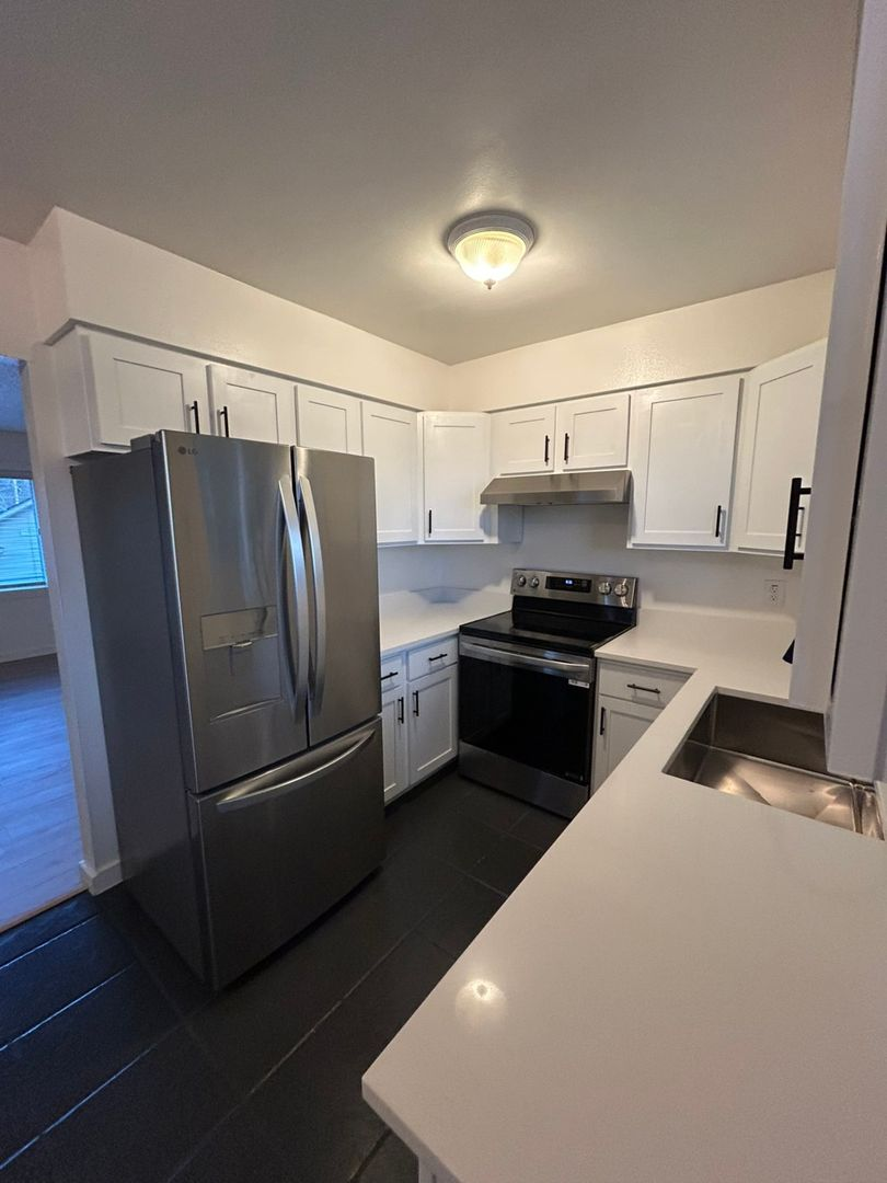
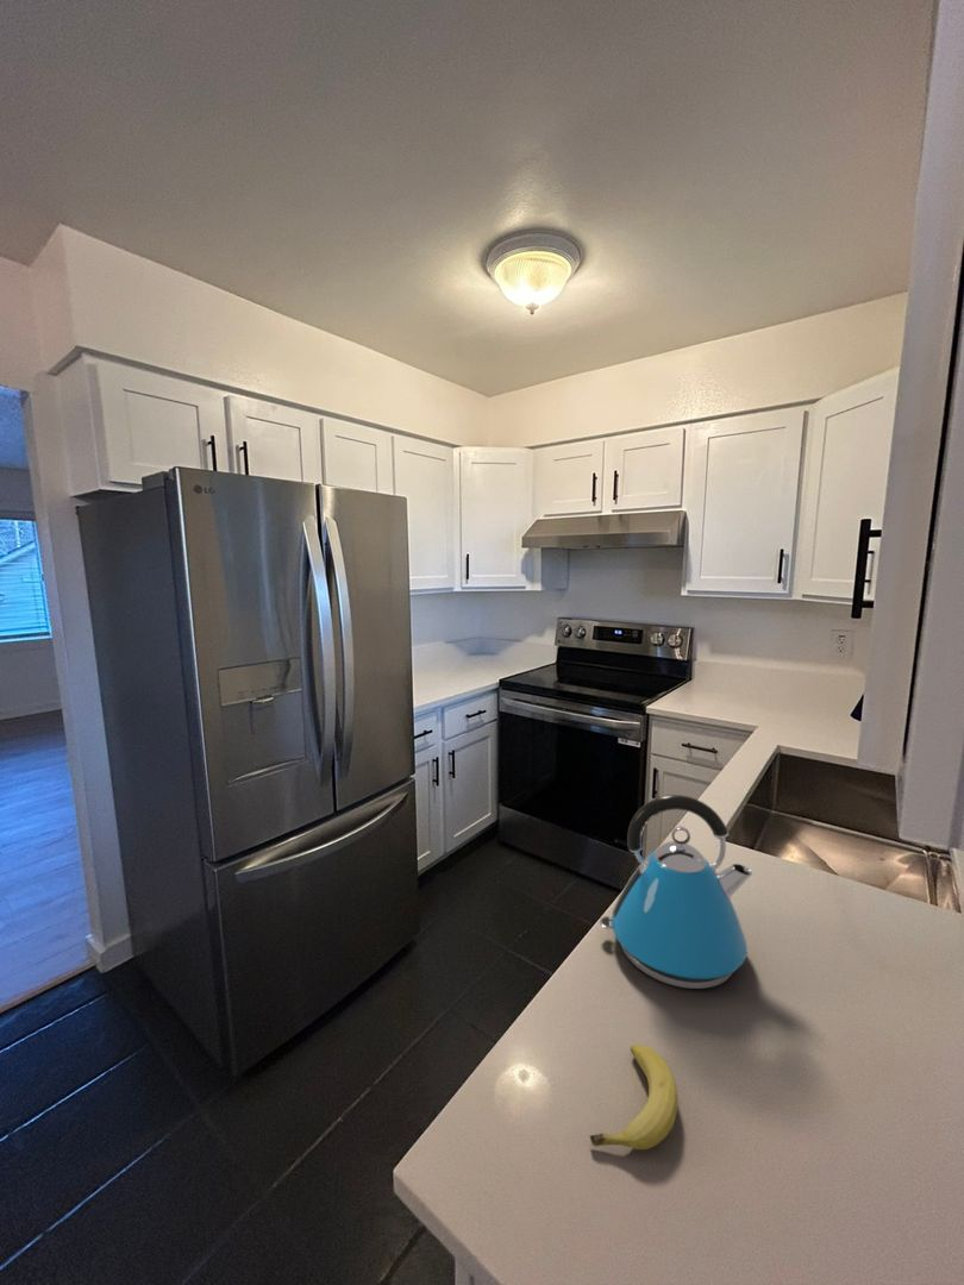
+ fruit [589,1043,678,1151]
+ kettle [599,794,753,990]
